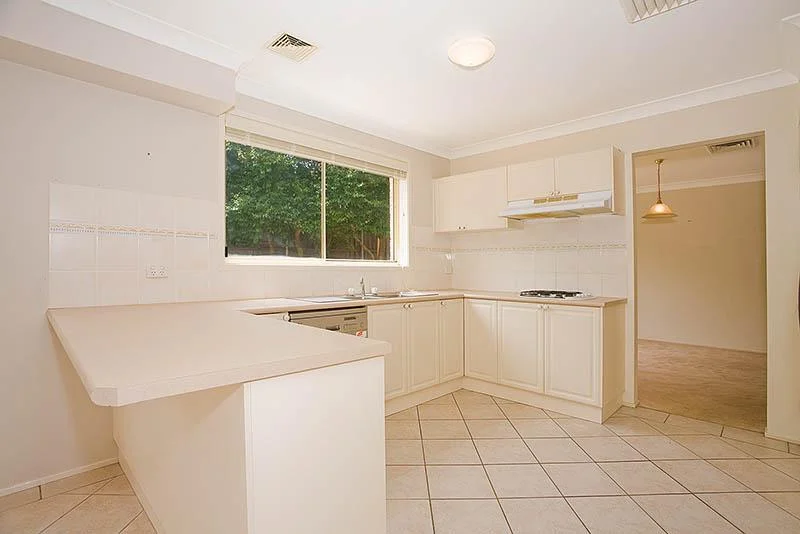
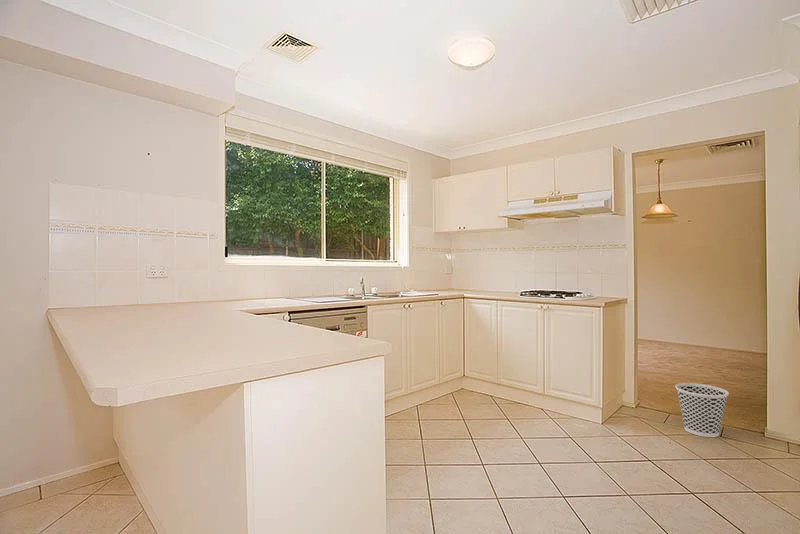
+ wastebasket [674,382,730,438]
